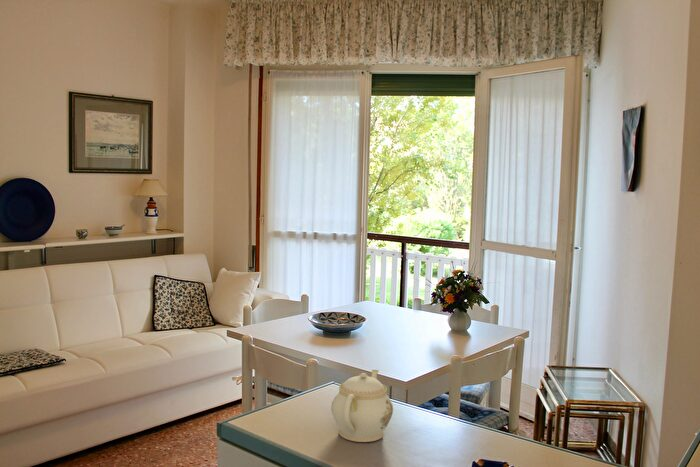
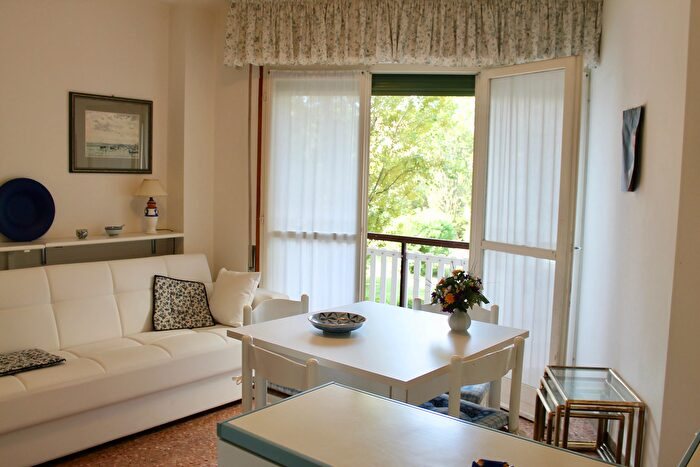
- teapot [330,369,394,443]
